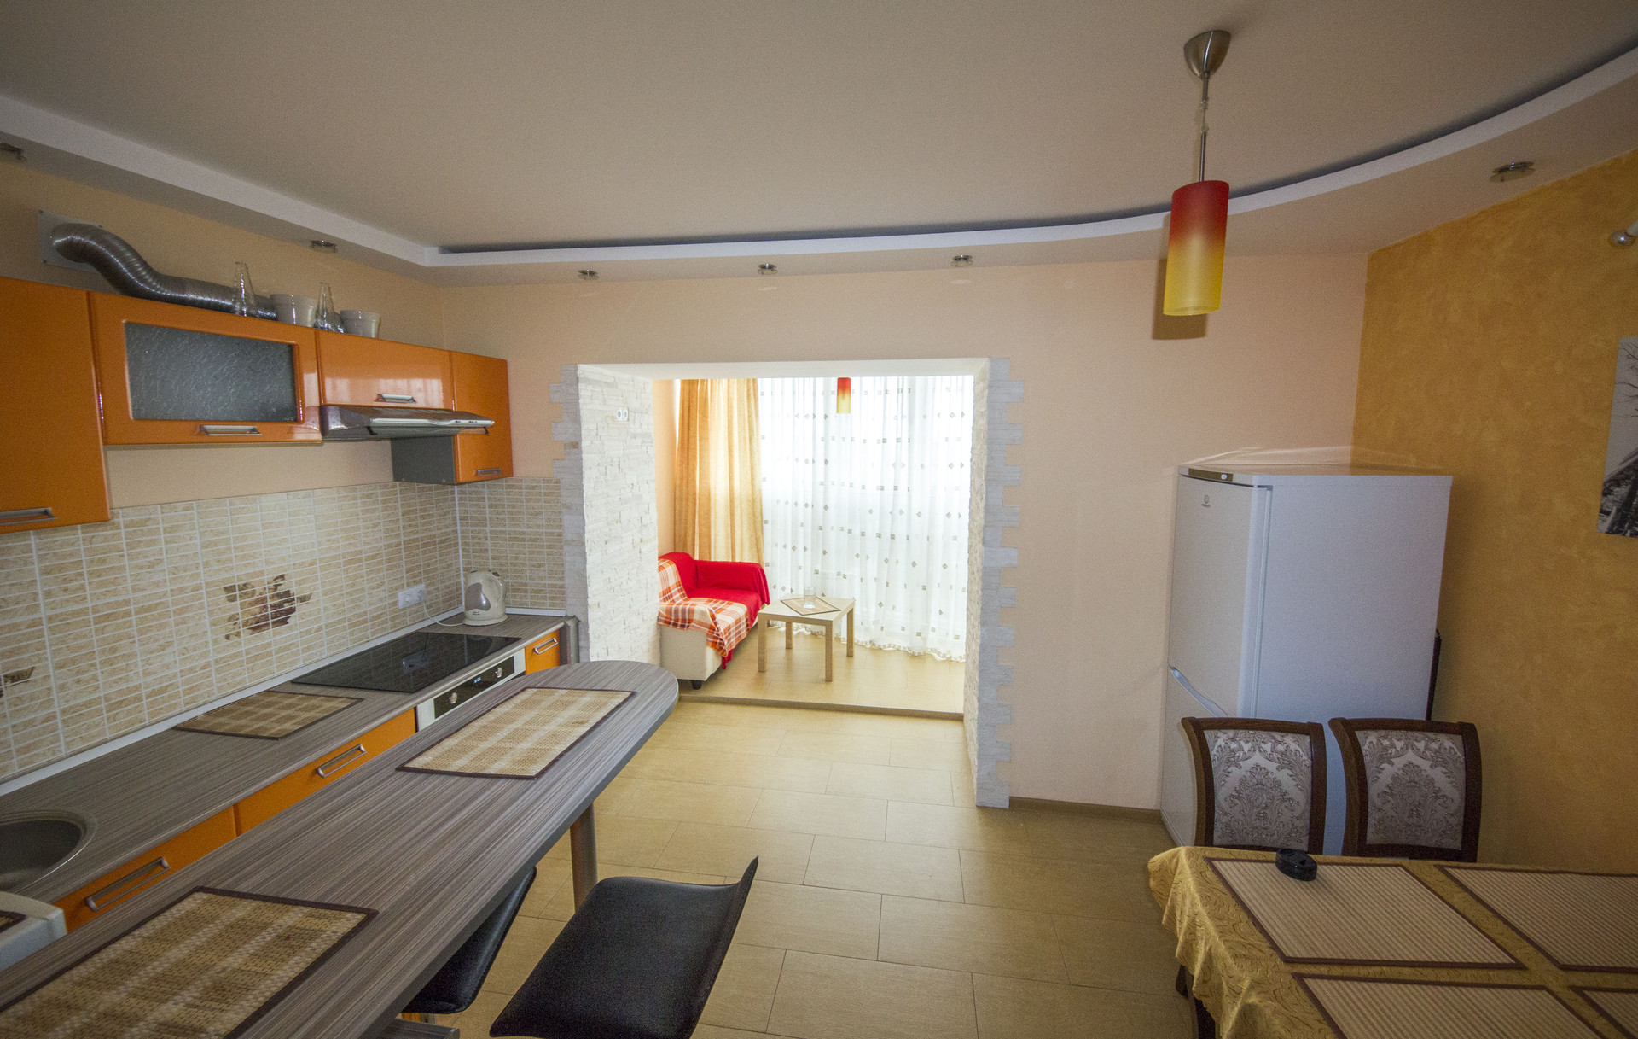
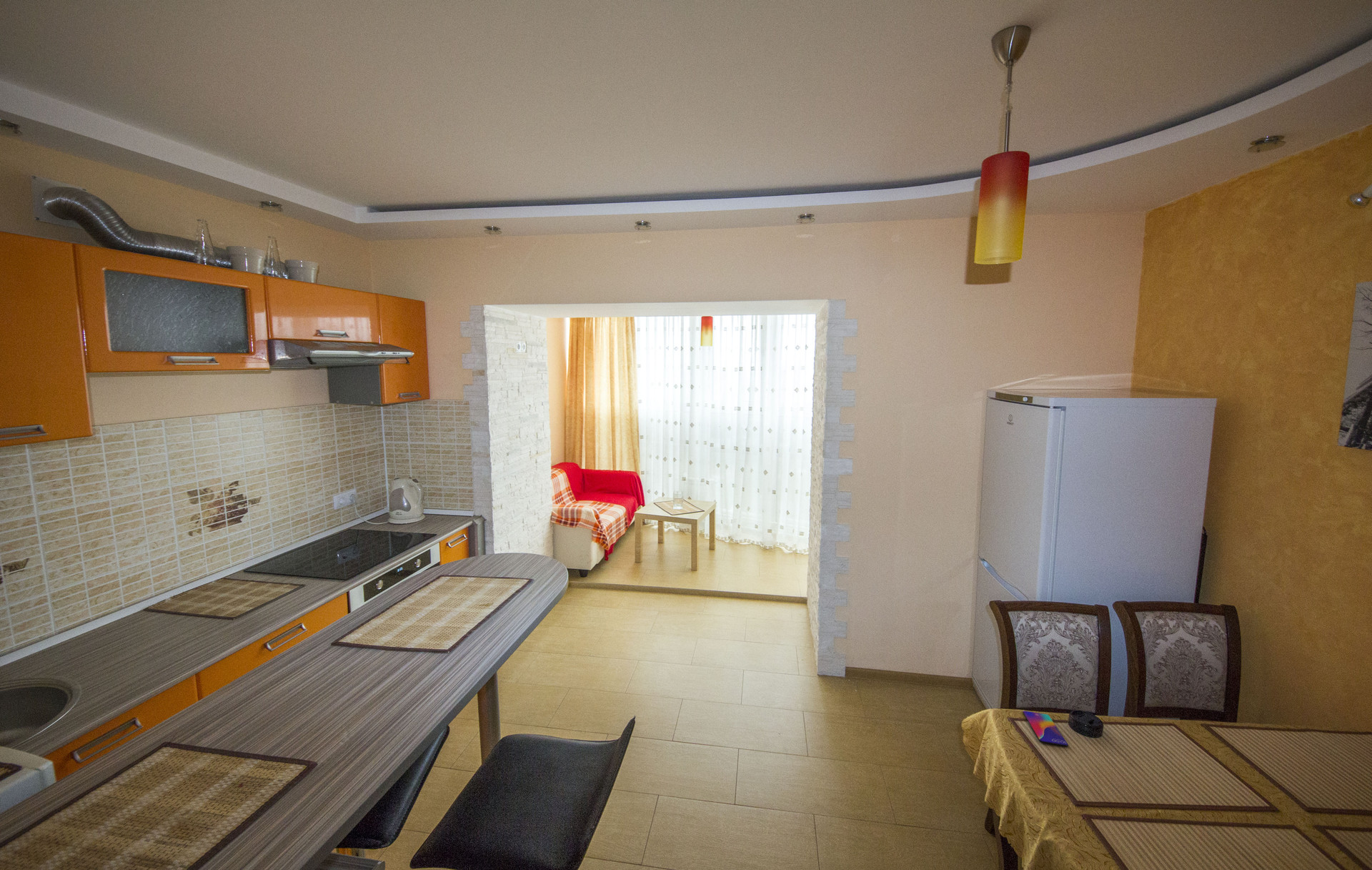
+ smartphone [1022,711,1069,747]
